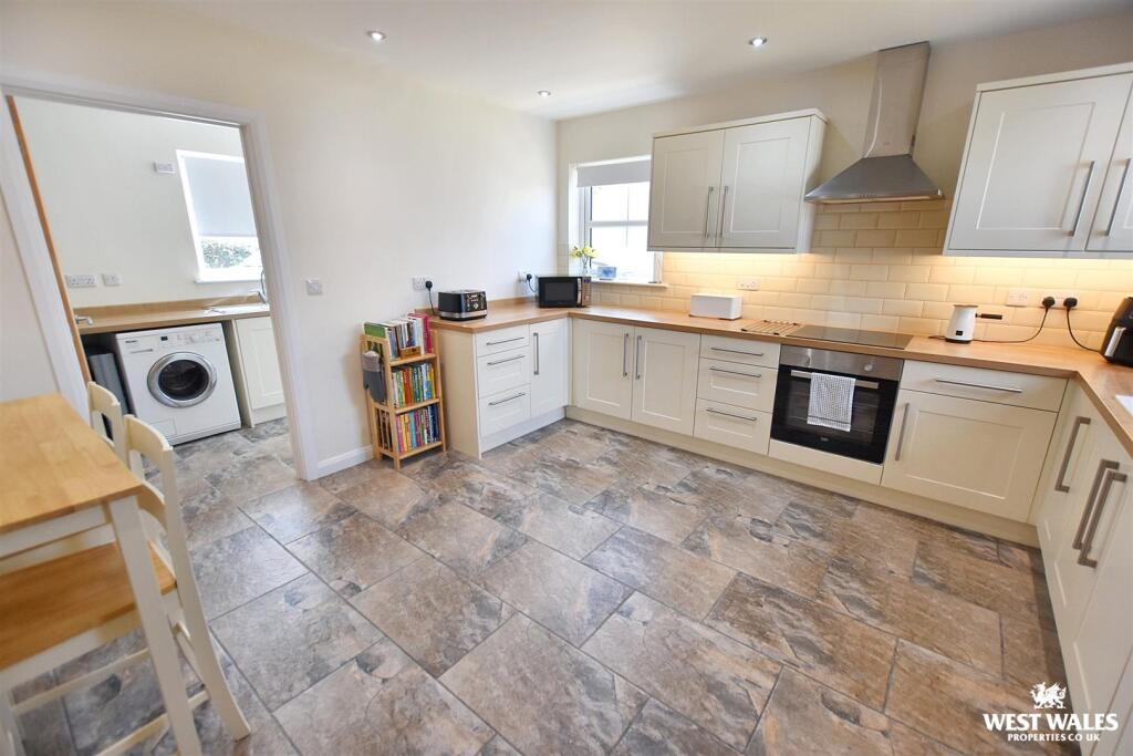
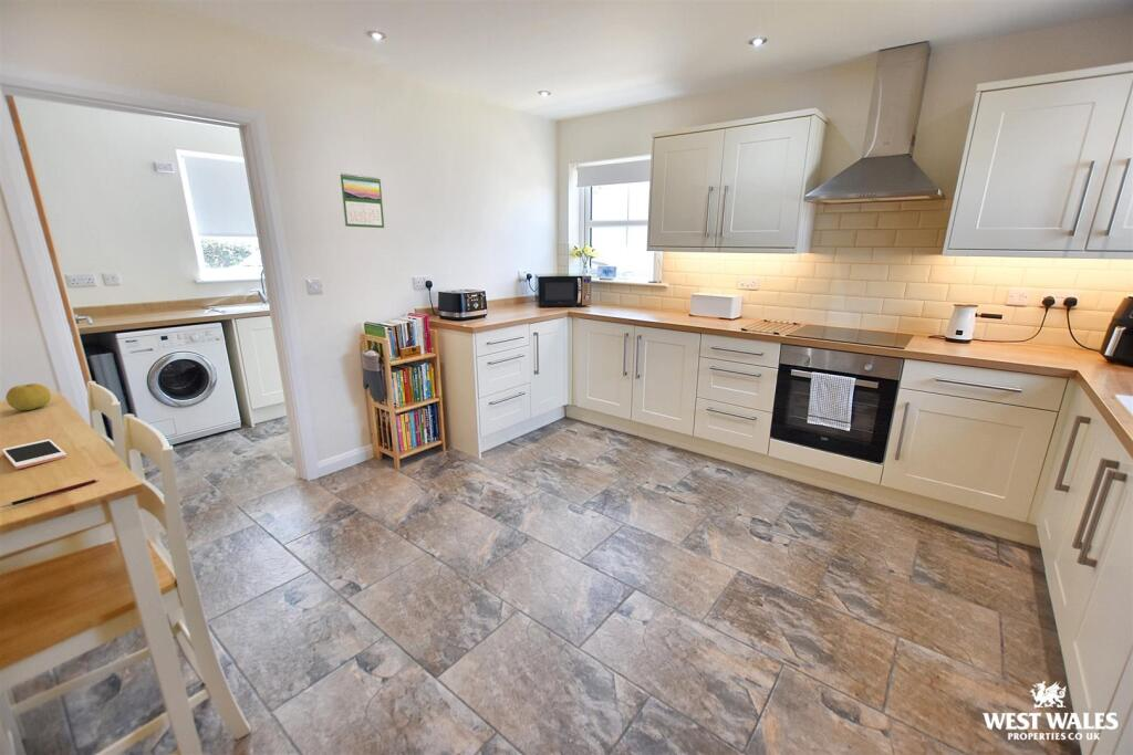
+ calendar [340,172,385,229]
+ fruit [4,382,52,411]
+ cell phone [1,438,67,470]
+ pen [0,479,100,508]
